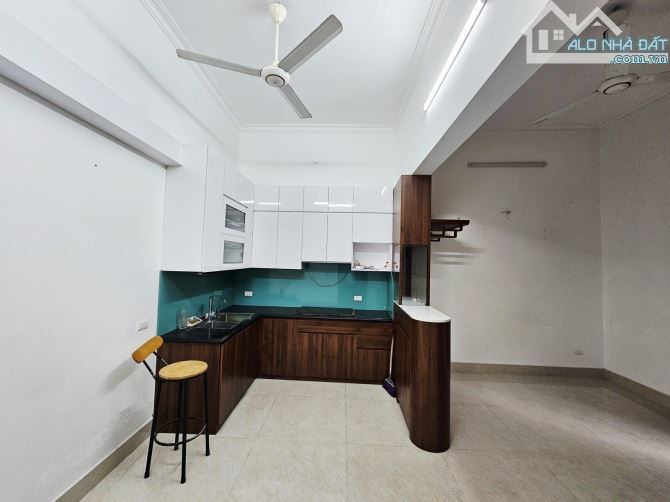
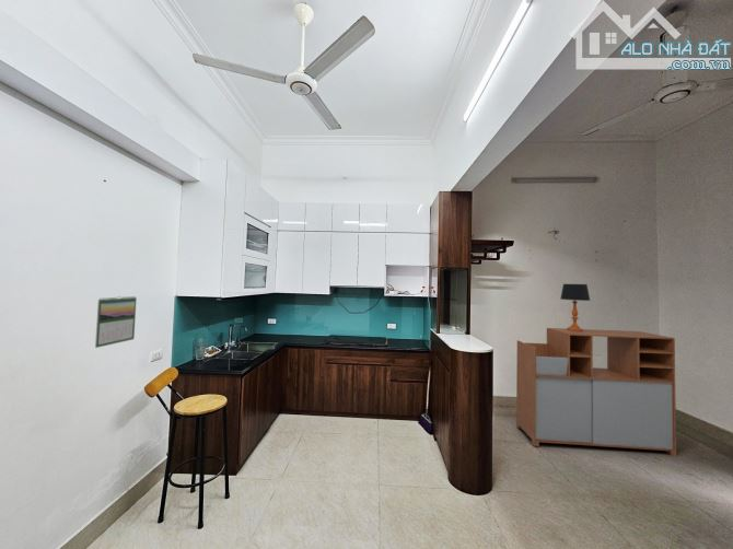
+ calendar [94,295,138,349]
+ table lamp [559,283,591,331]
+ storage cabinet [515,327,677,457]
